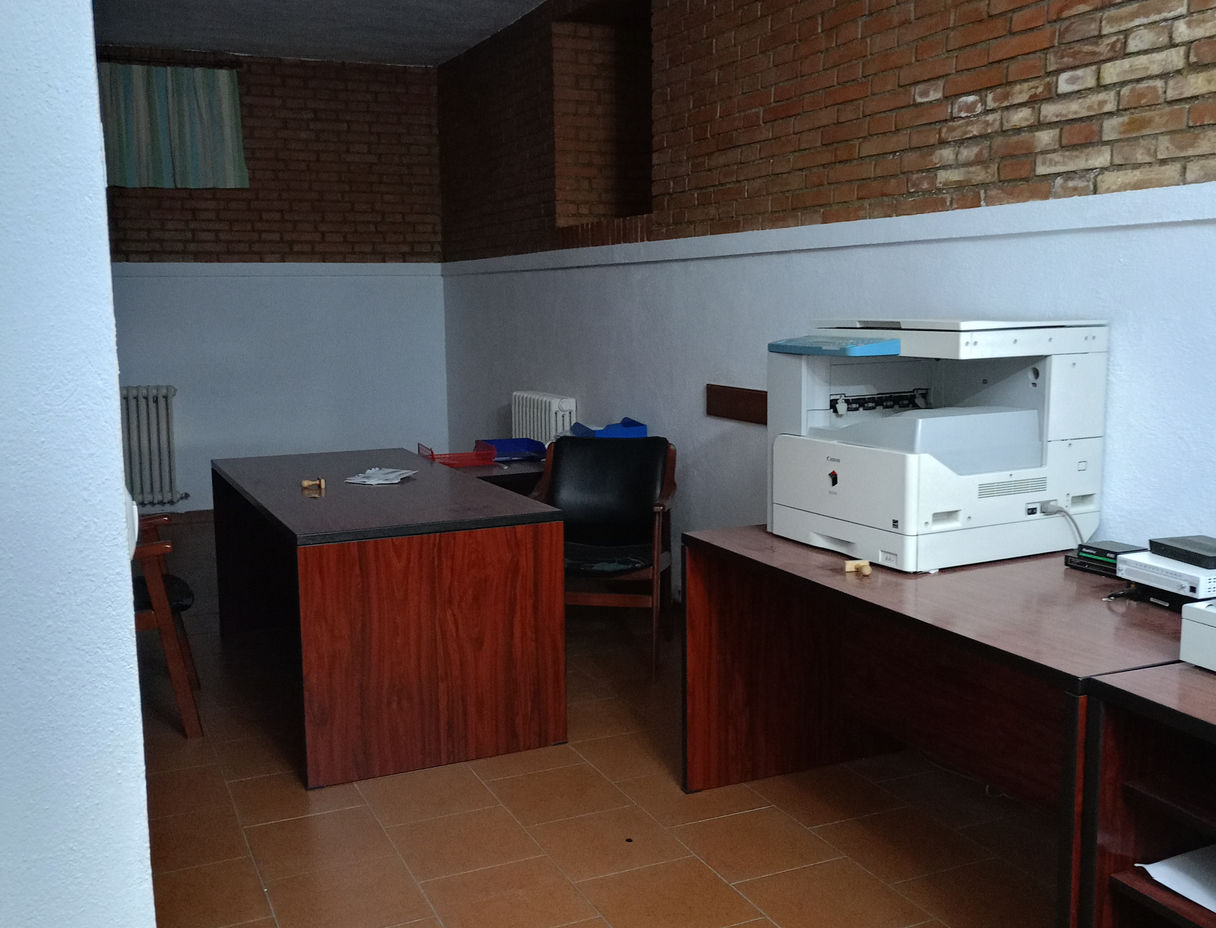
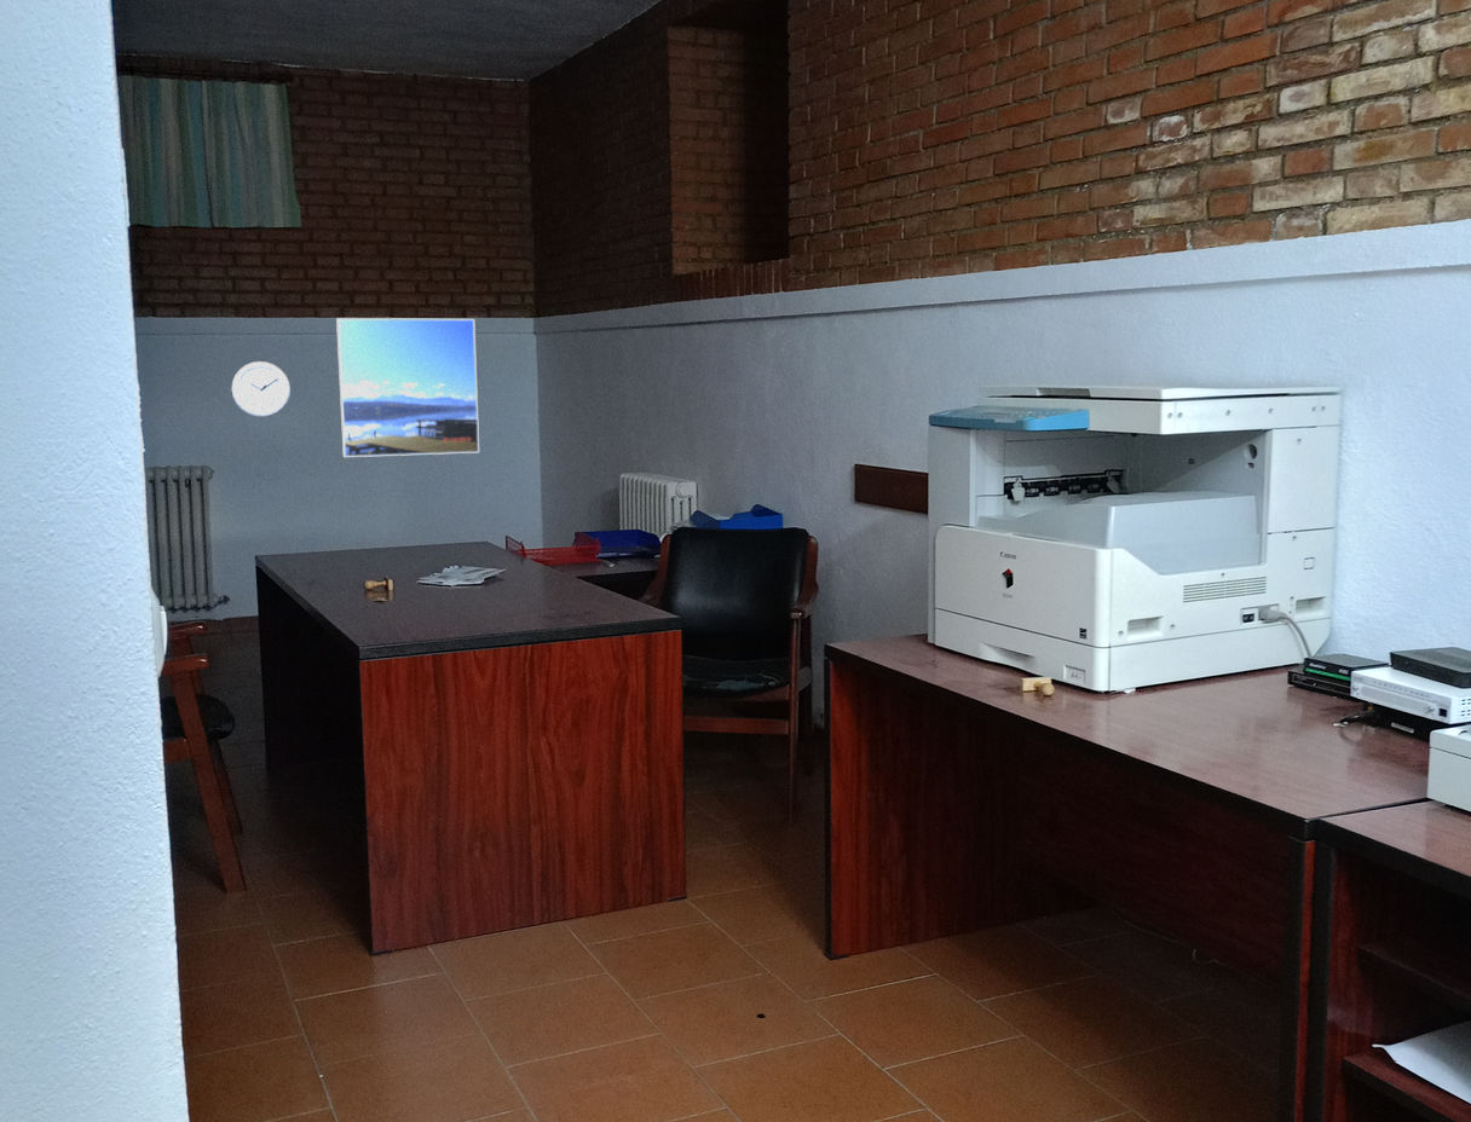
+ wall clock [231,360,292,418]
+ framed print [335,317,480,458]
